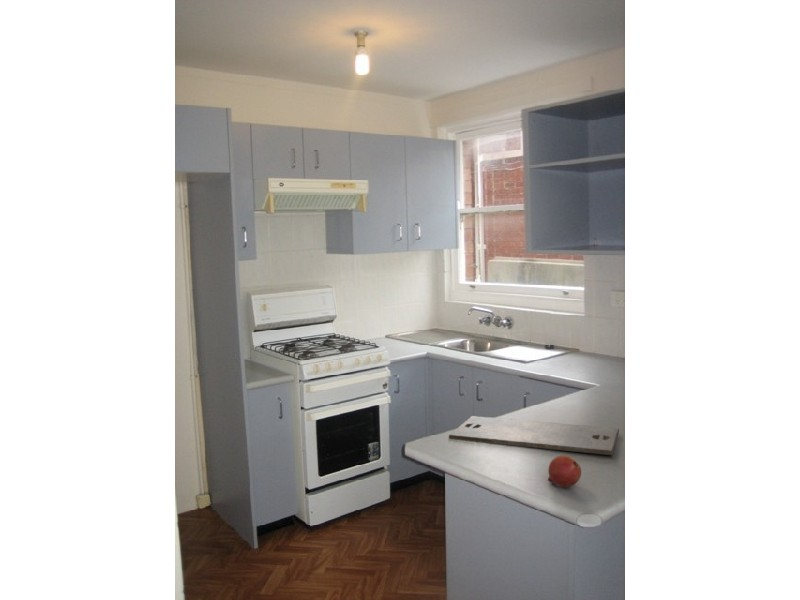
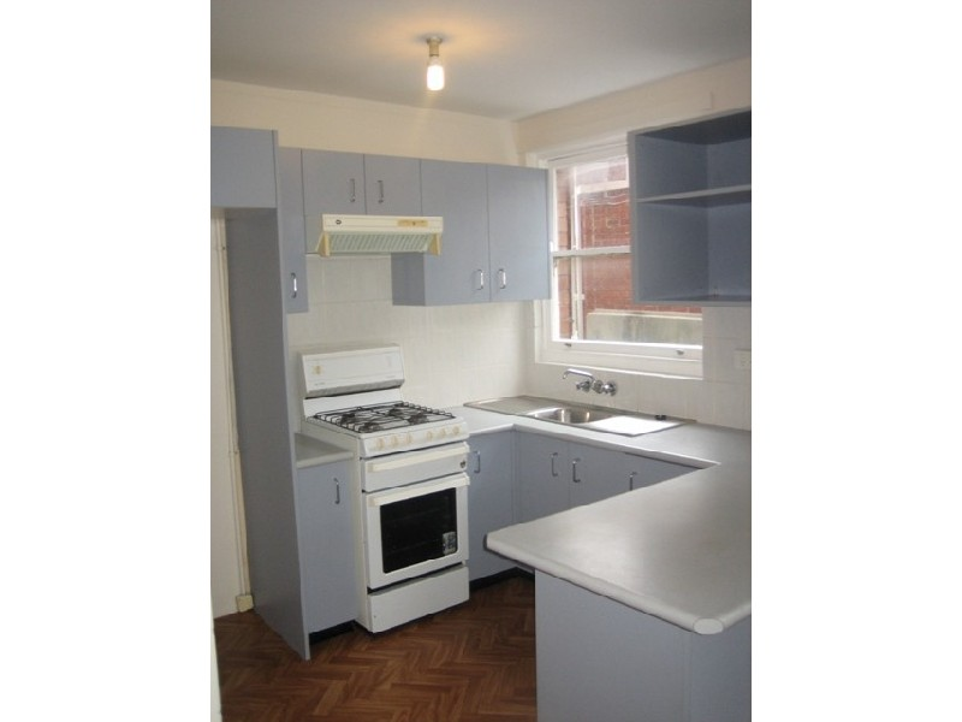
- fruit [547,454,582,488]
- cutting board [448,415,620,456]
